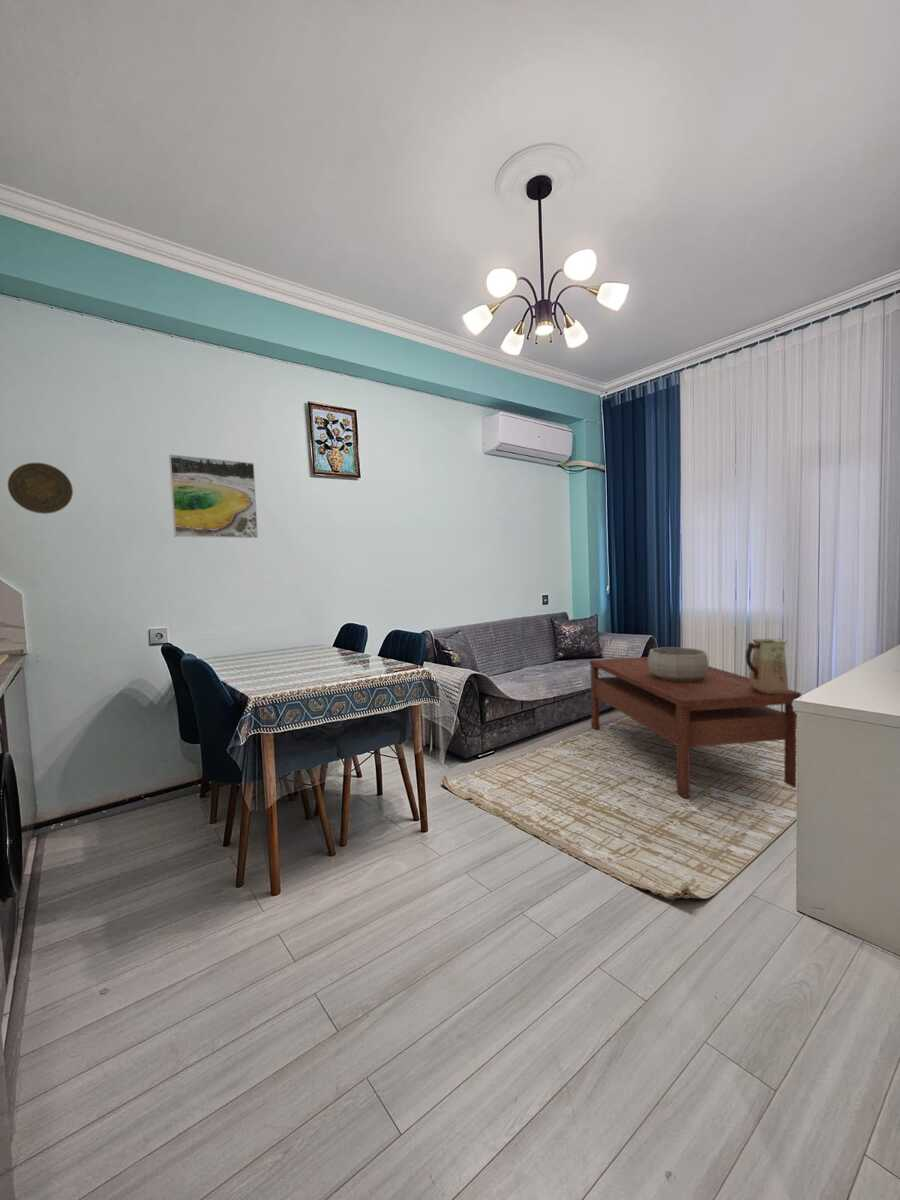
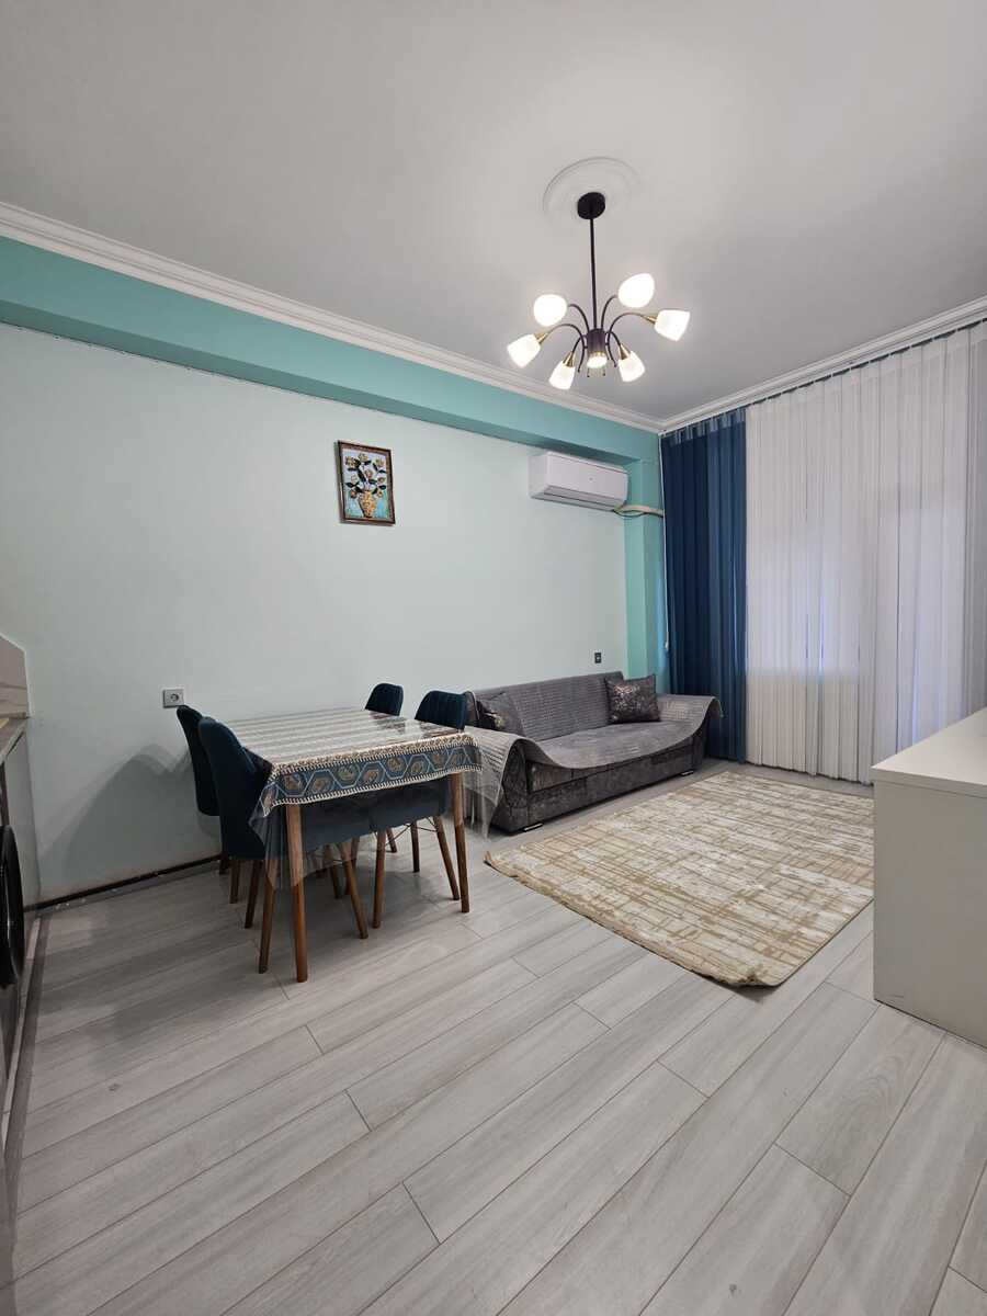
- decorative bowl [647,646,709,682]
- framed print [168,453,259,539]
- vase [745,638,789,695]
- decorative plate [7,462,74,515]
- coffee table [589,656,802,799]
